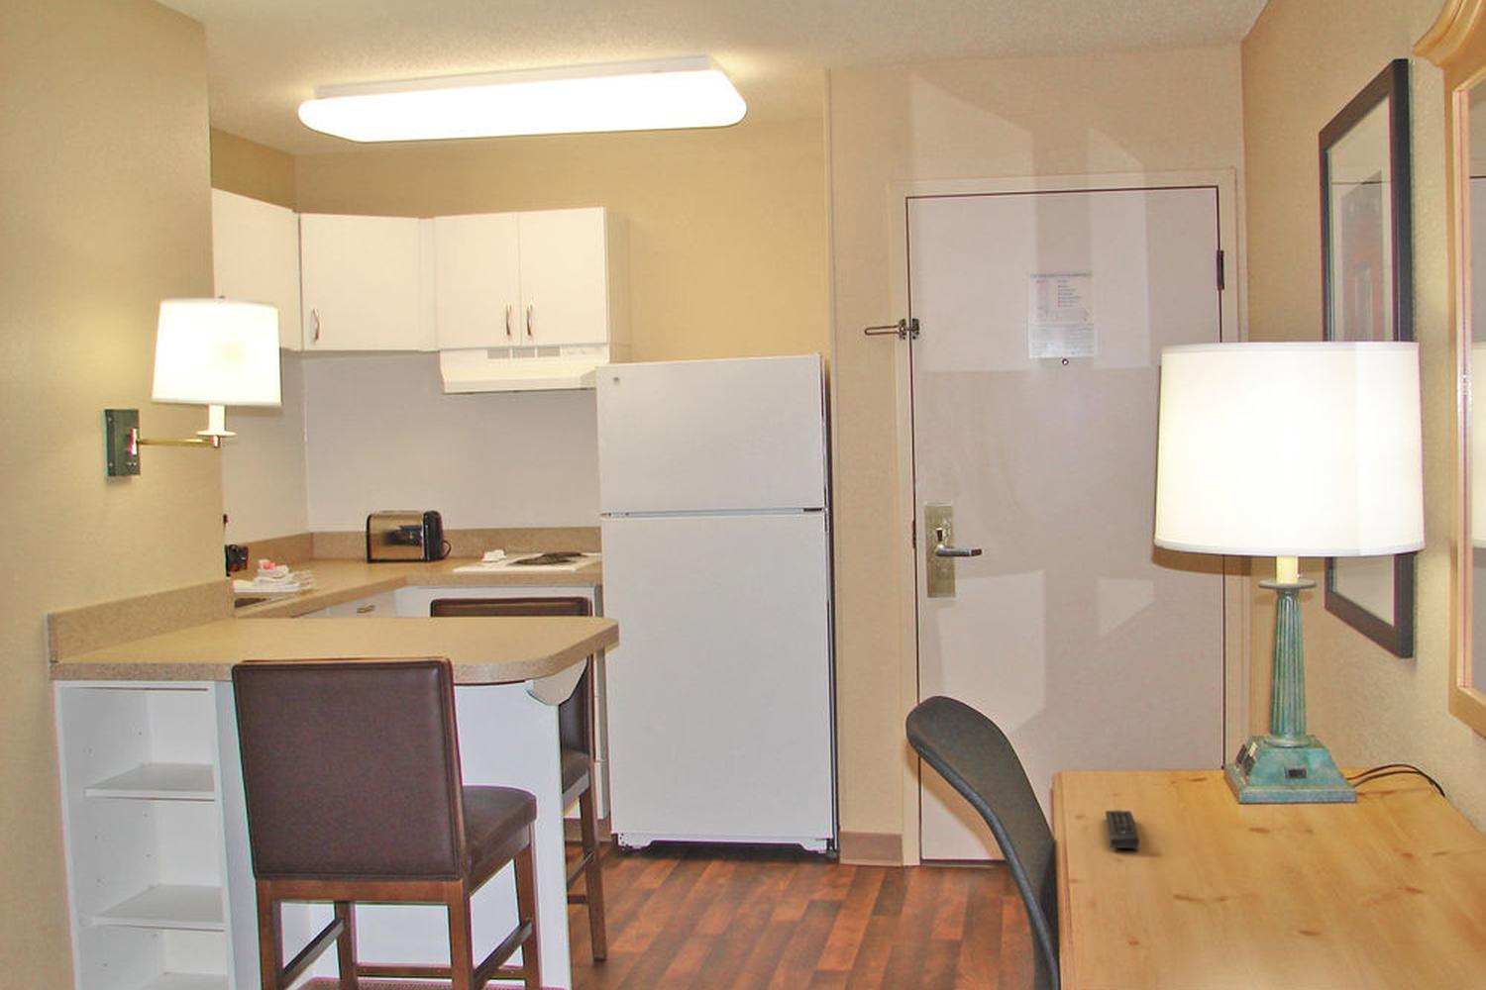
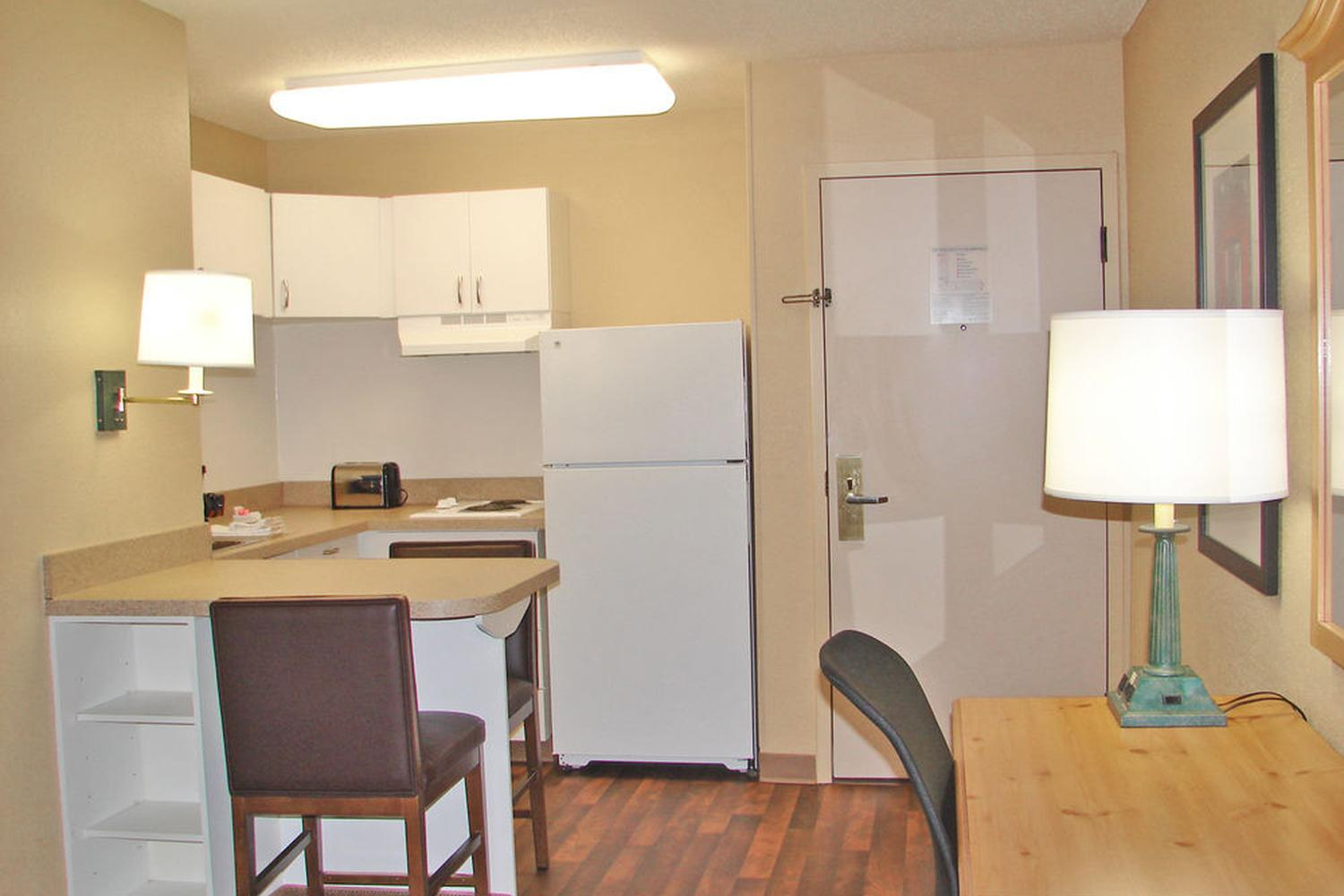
- remote control [1105,809,1140,850]
